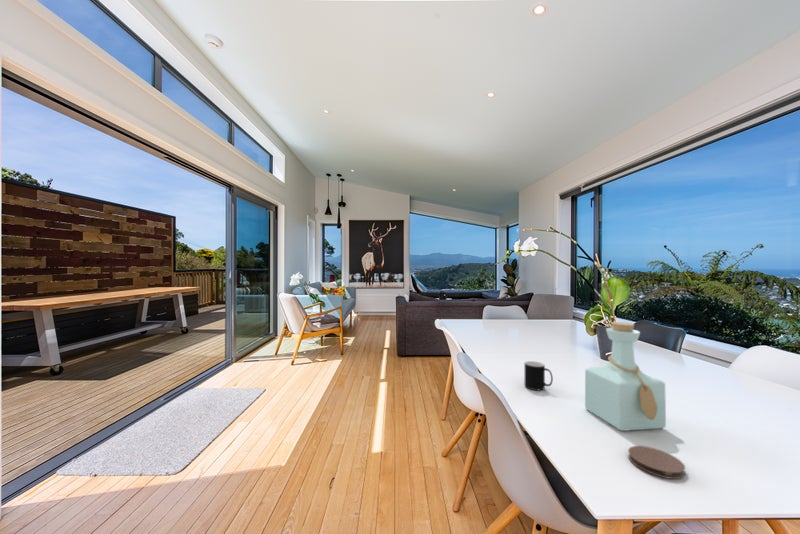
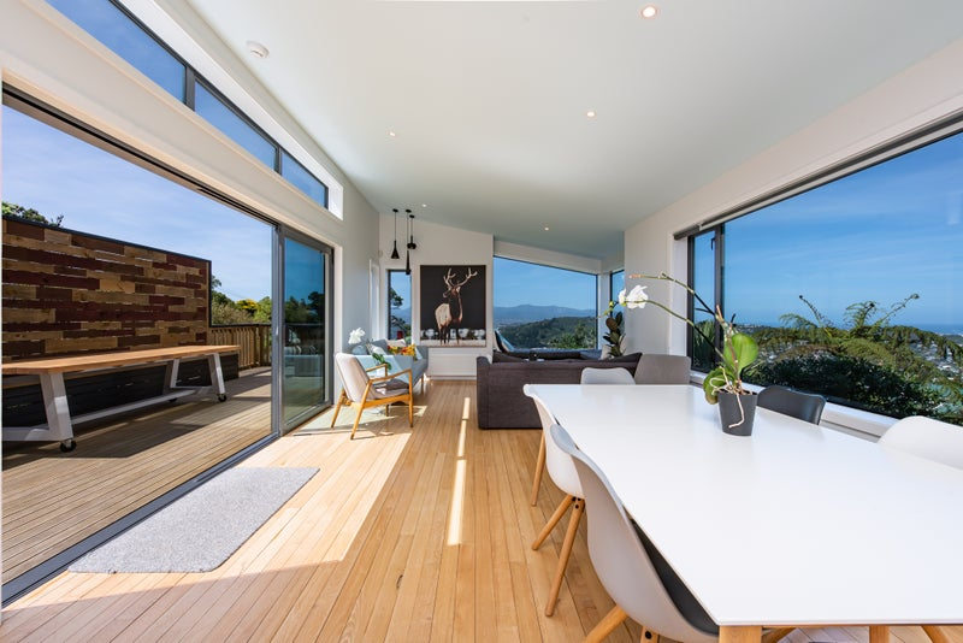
- bottle [584,321,667,432]
- cup [524,360,554,391]
- coaster [627,445,686,480]
